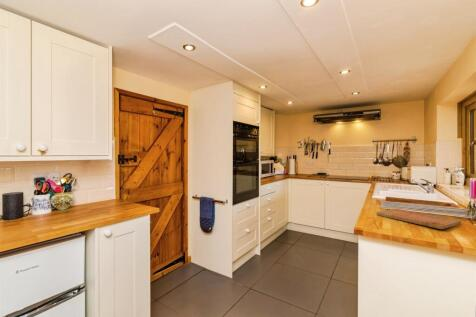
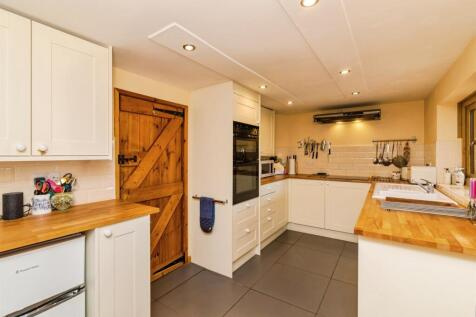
- cutting board [375,208,462,230]
